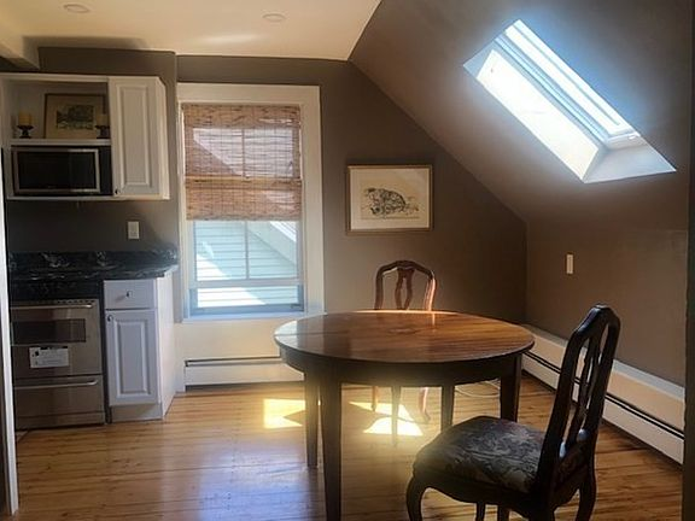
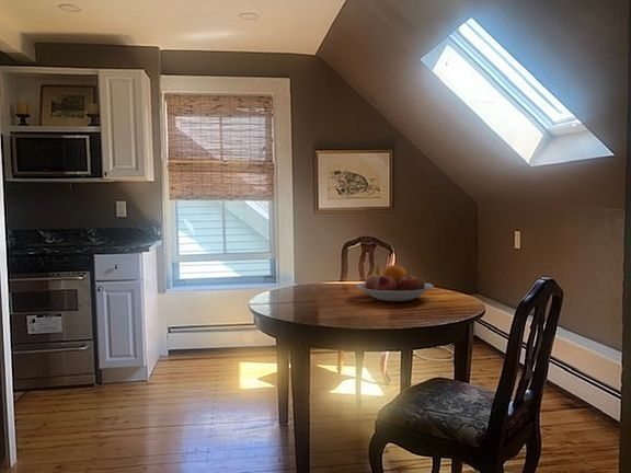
+ fruit bowl [356,264,435,302]
